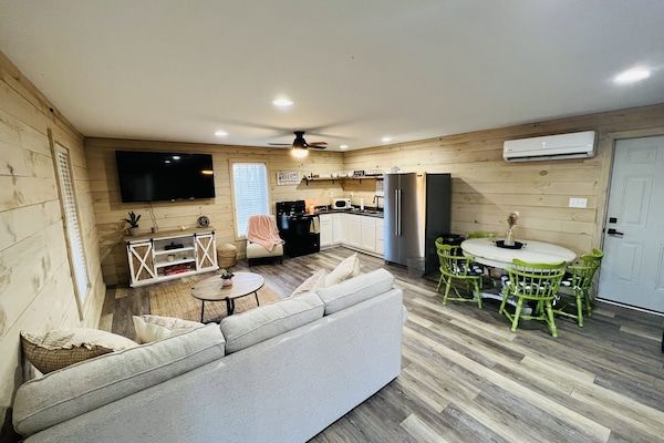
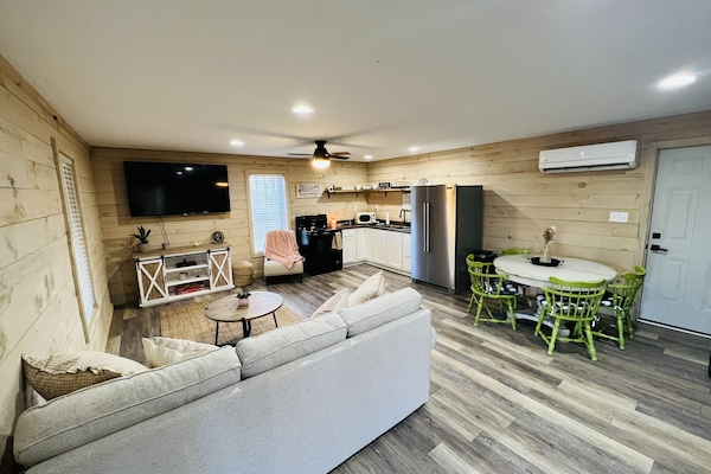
- wastebasket [406,255,426,279]
